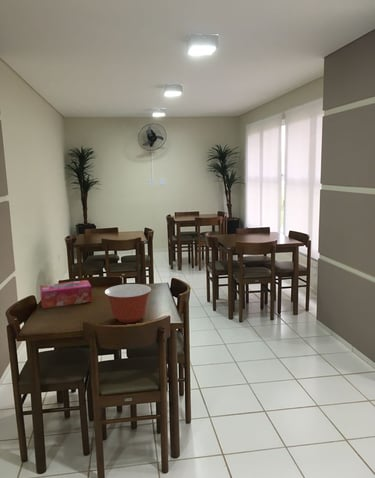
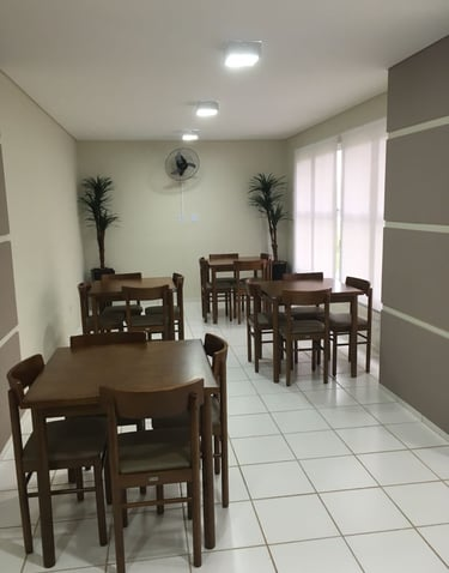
- mixing bowl [104,283,152,324]
- tissue box [39,279,93,309]
